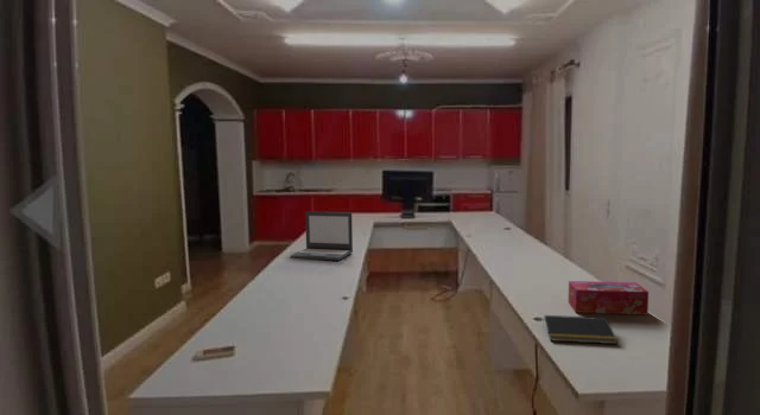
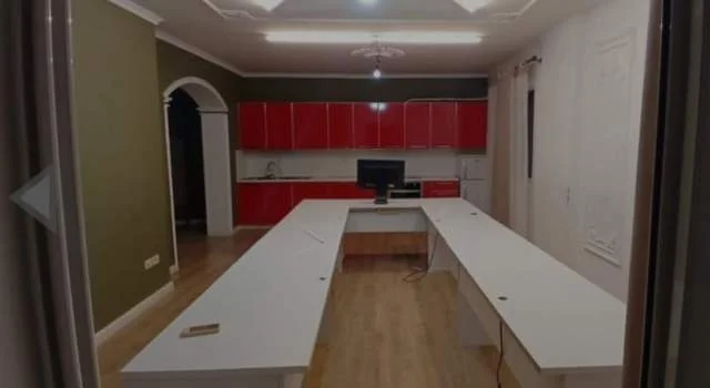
- laptop [290,211,354,262]
- notepad [542,314,619,345]
- tissue box [568,280,650,315]
